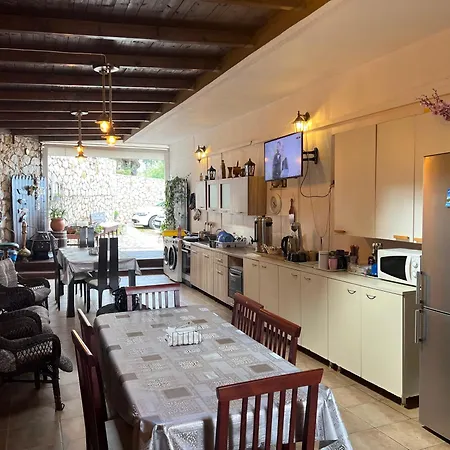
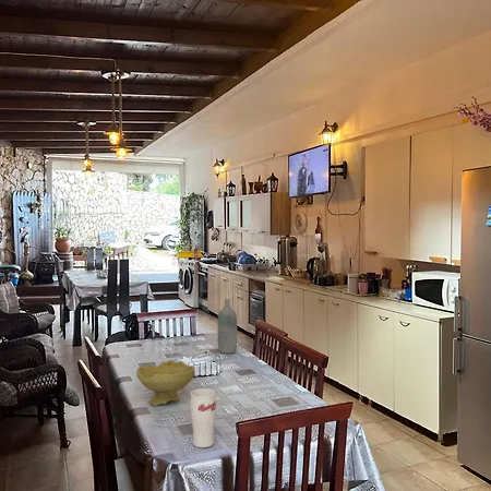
+ bowl [135,359,195,407]
+ cup [190,387,217,448]
+ bottle [217,298,238,355]
